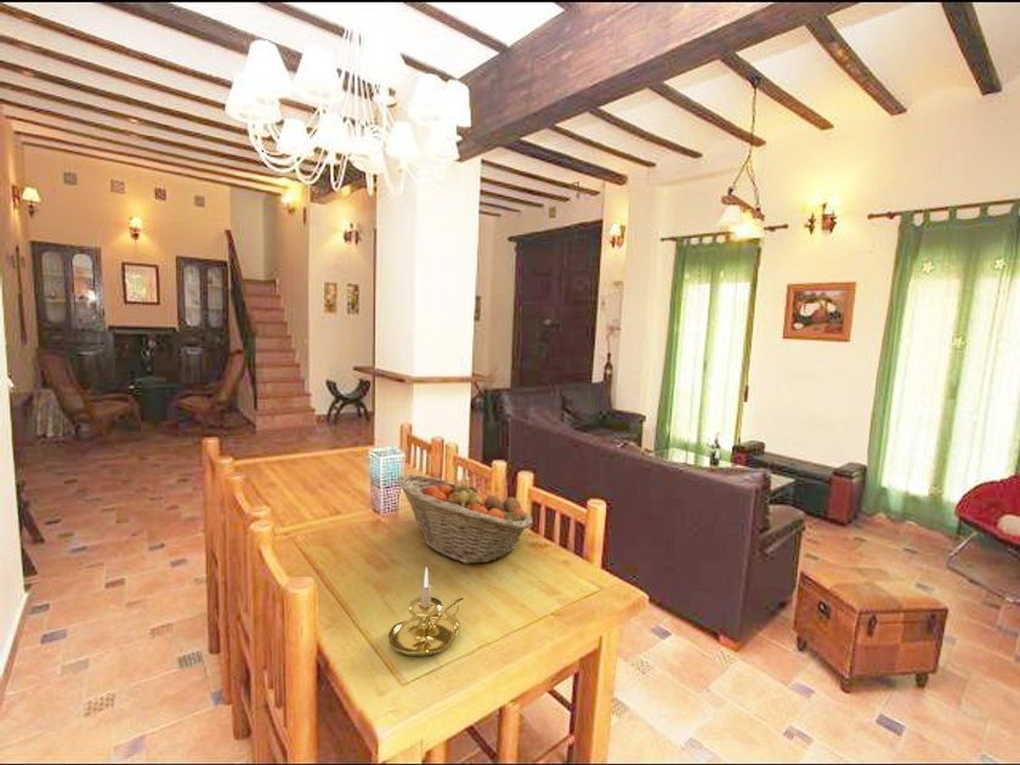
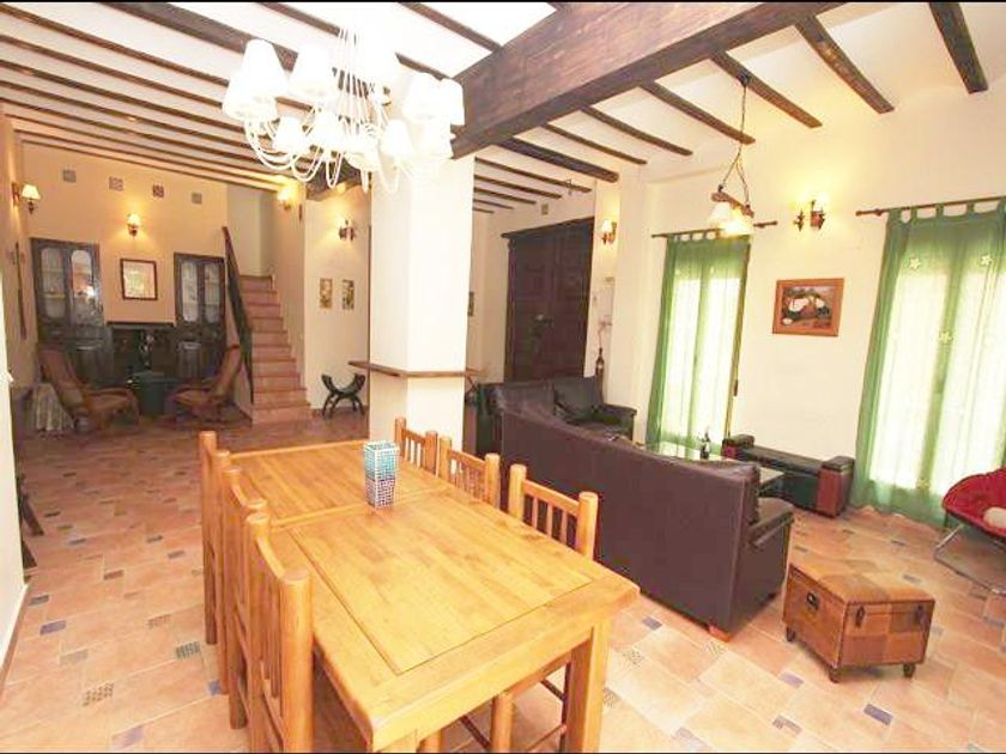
- candle holder [387,566,465,657]
- fruit basket [396,474,534,565]
